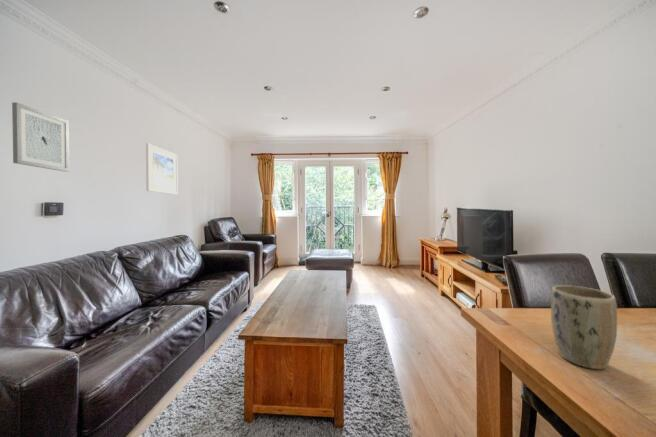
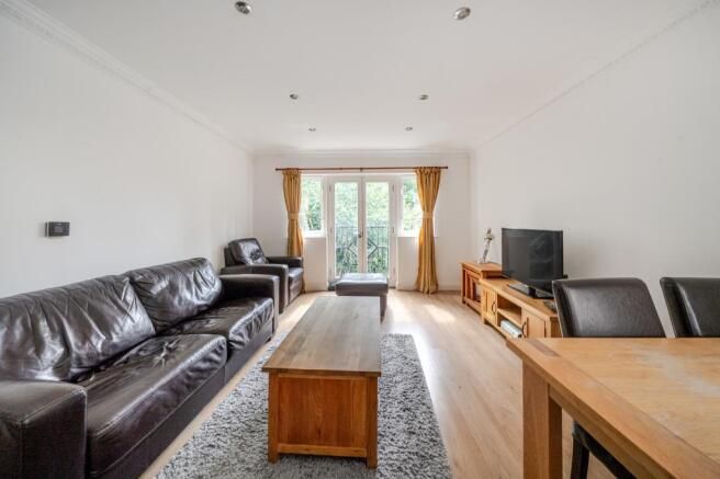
- wall art [11,101,70,173]
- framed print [145,142,179,196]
- plant pot [550,284,618,370]
